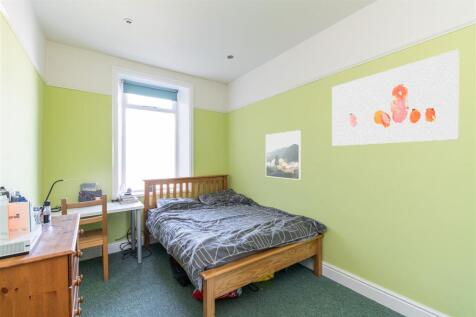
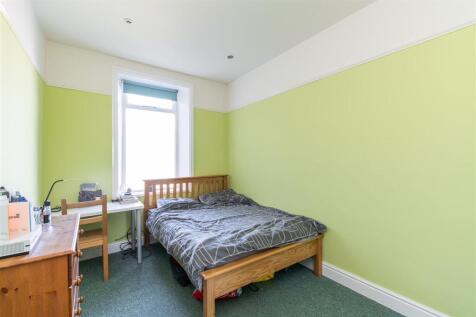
- wall art [331,49,460,147]
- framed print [265,129,302,181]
